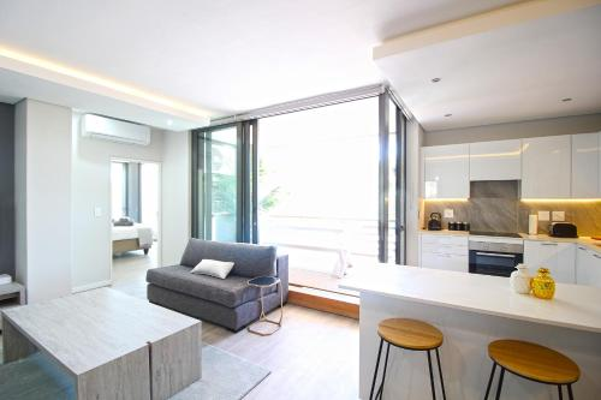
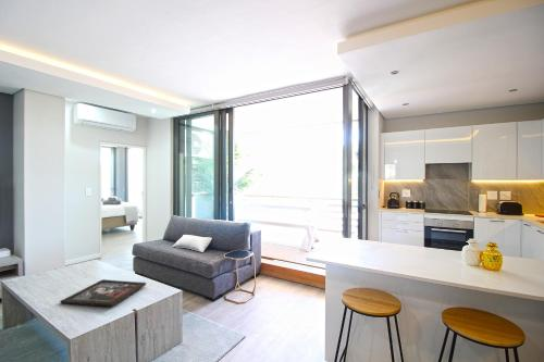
+ religious icon [59,278,147,308]
